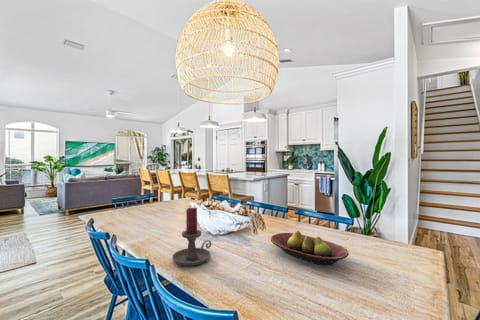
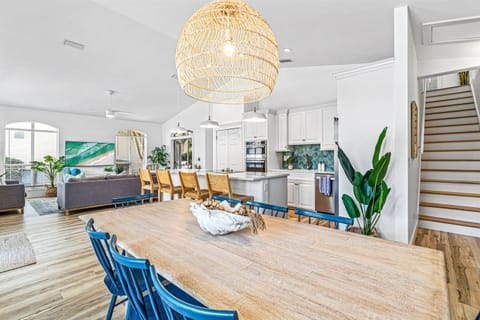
- candle holder [171,207,212,267]
- fruit bowl [270,230,350,267]
